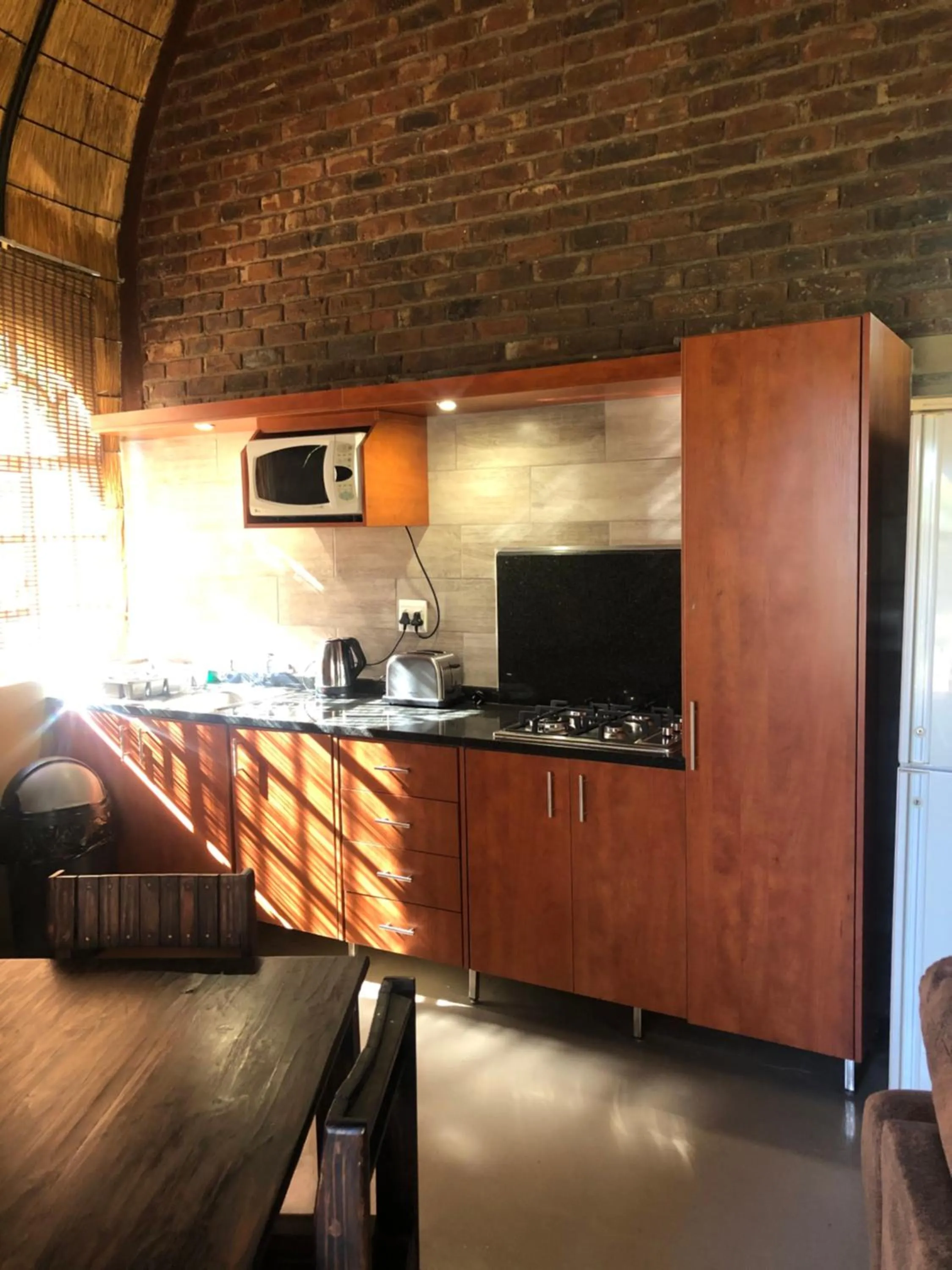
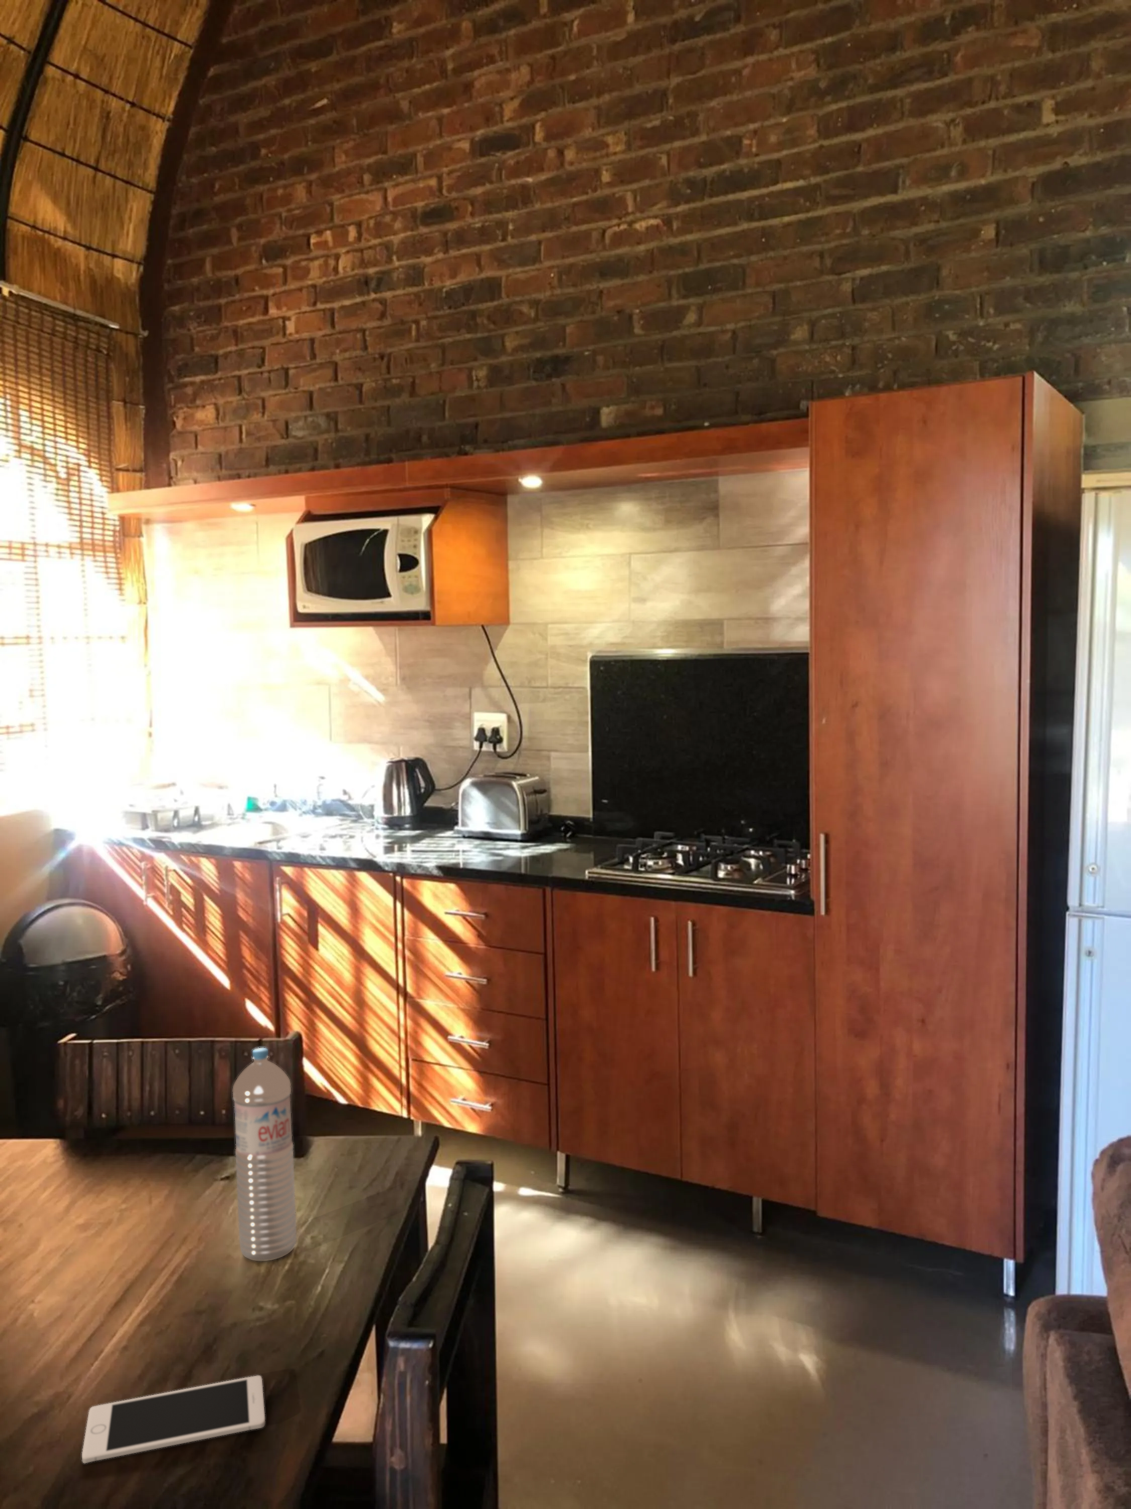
+ water bottle [232,1047,297,1262]
+ cell phone [82,1375,265,1464]
